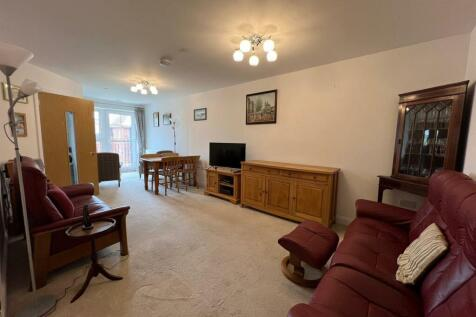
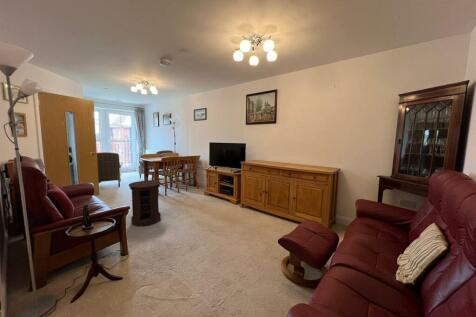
+ side table [128,179,162,227]
